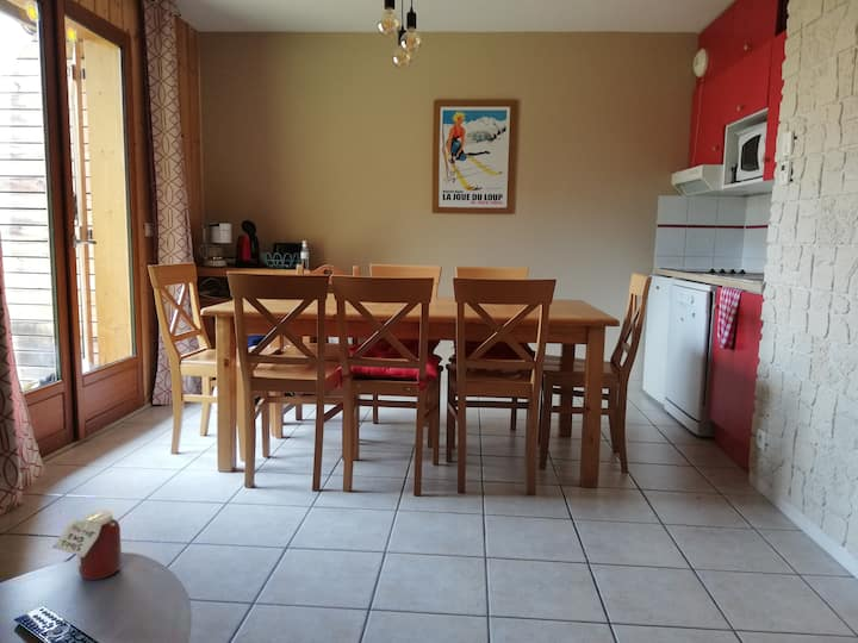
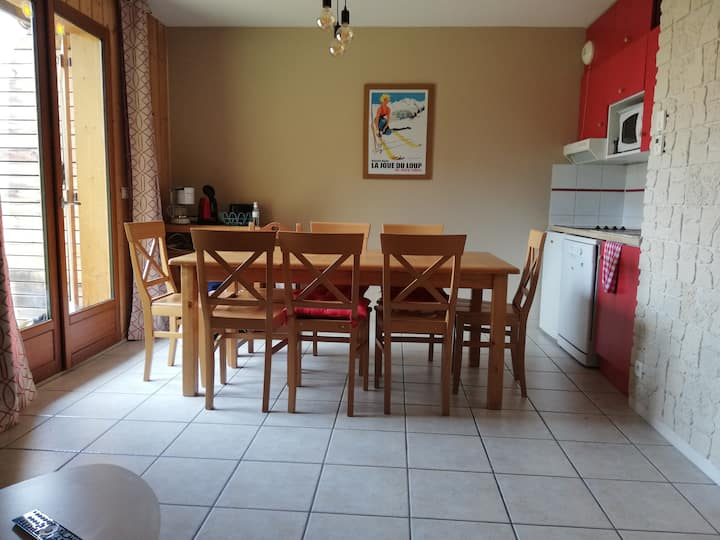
- jar [51,510,123,581]
